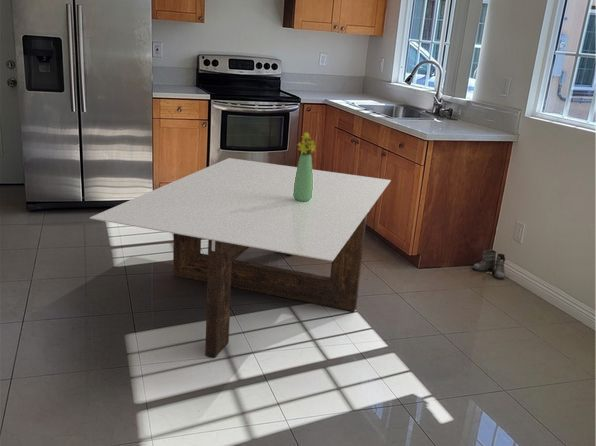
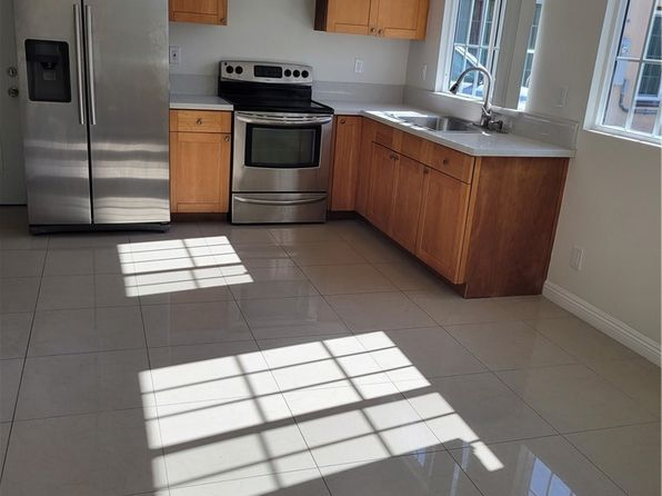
- bouquet [293,131,316,202]
- boots [472,249,510,280]
- dining table [89,157,392,358]
